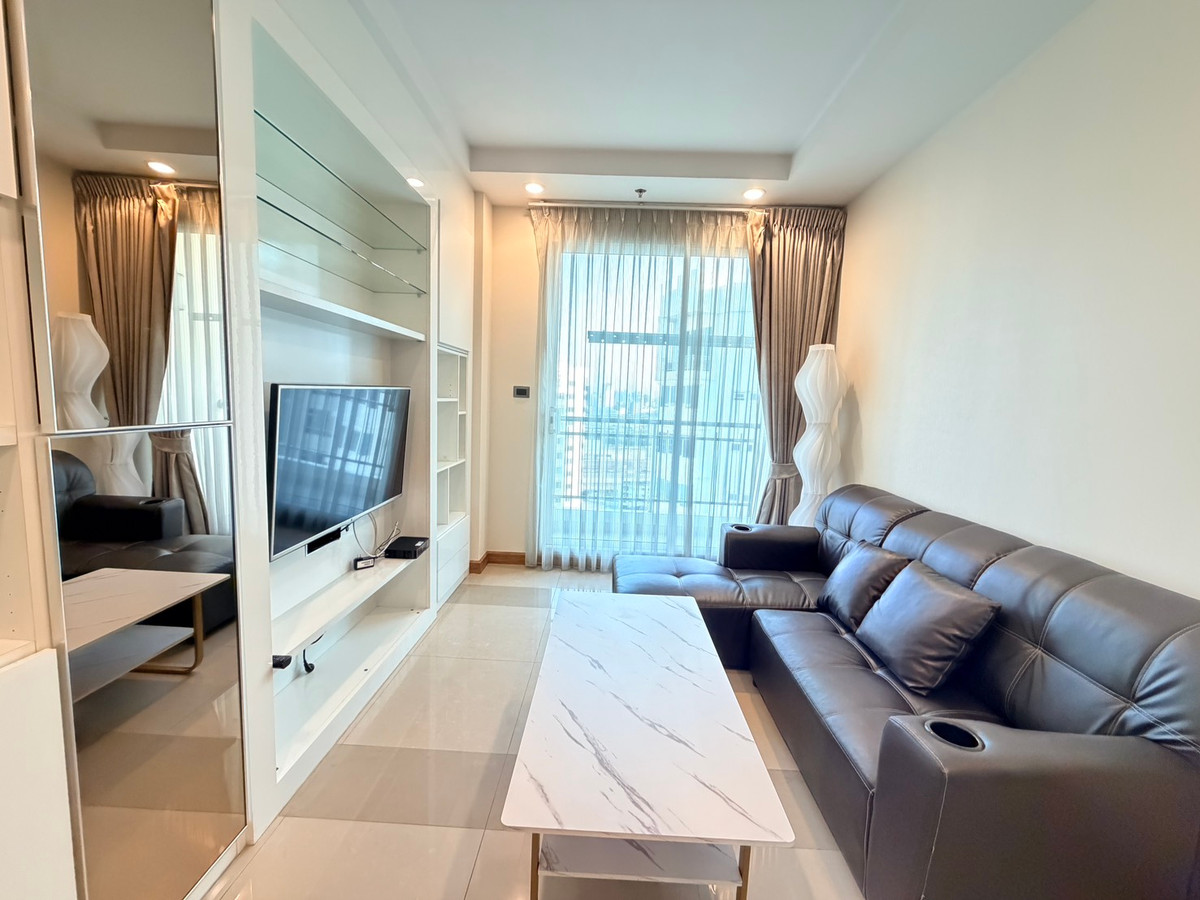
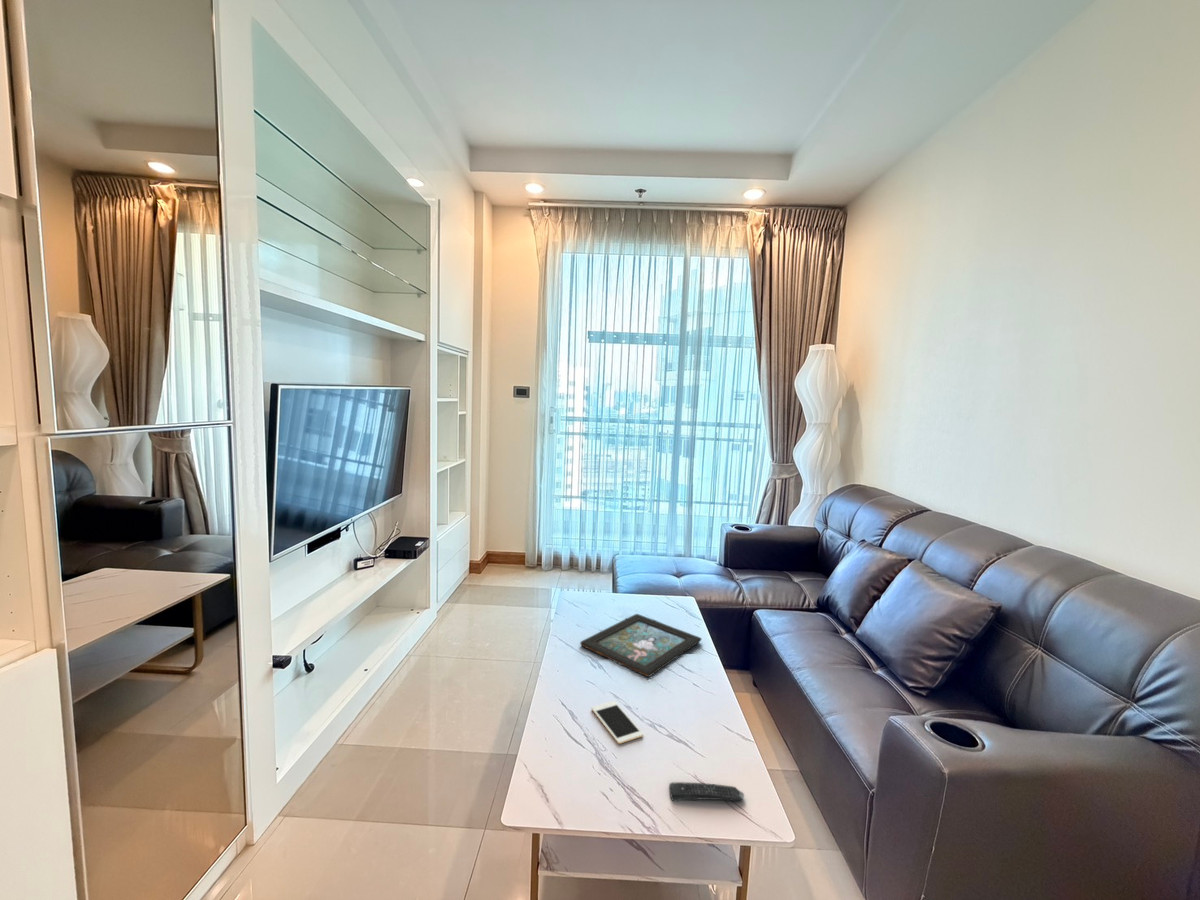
+ cell phone [591,700,644,745]
+ decorative tray [579,613,702,678]
+ remote control [668,781,745,802]
